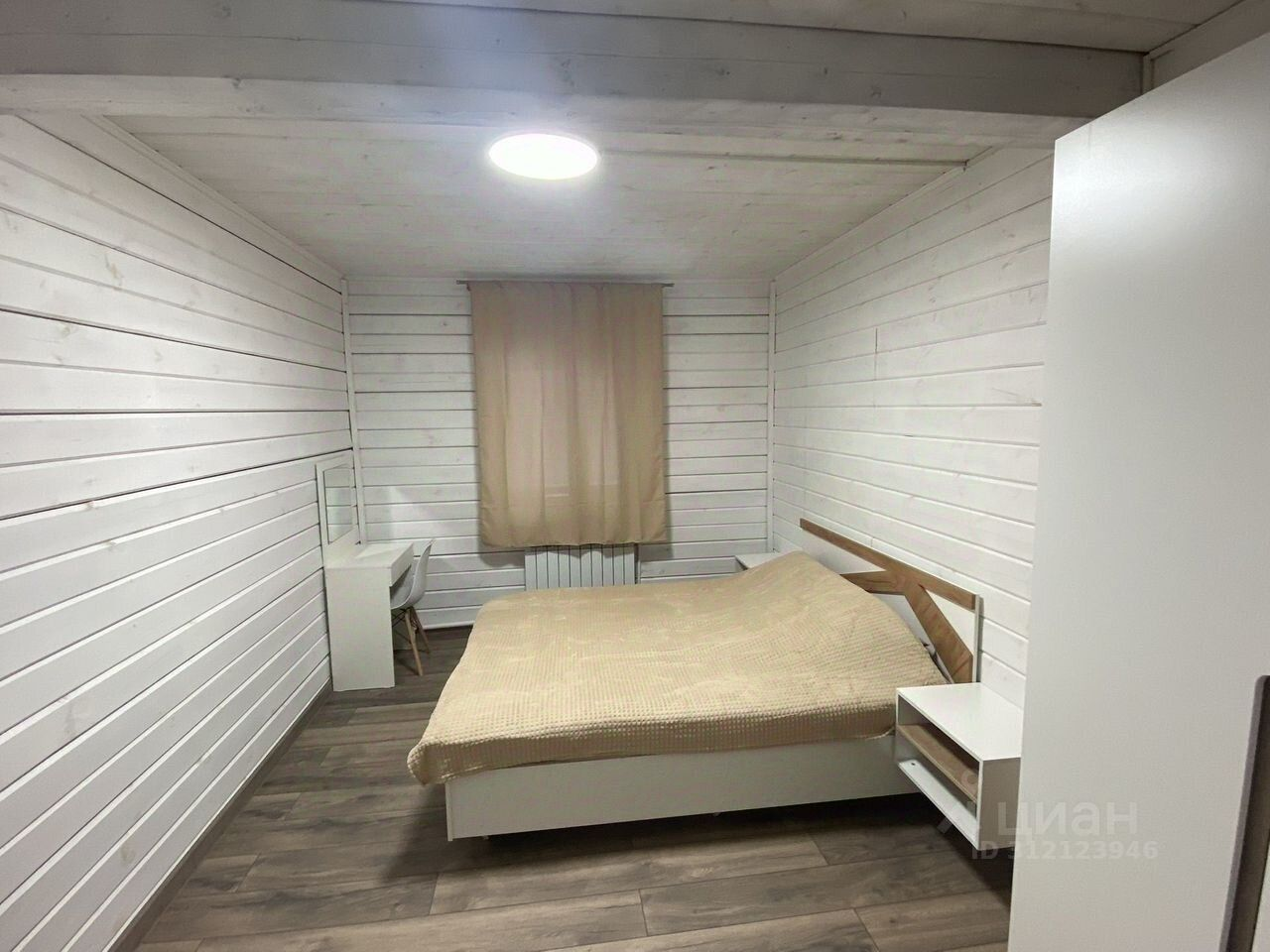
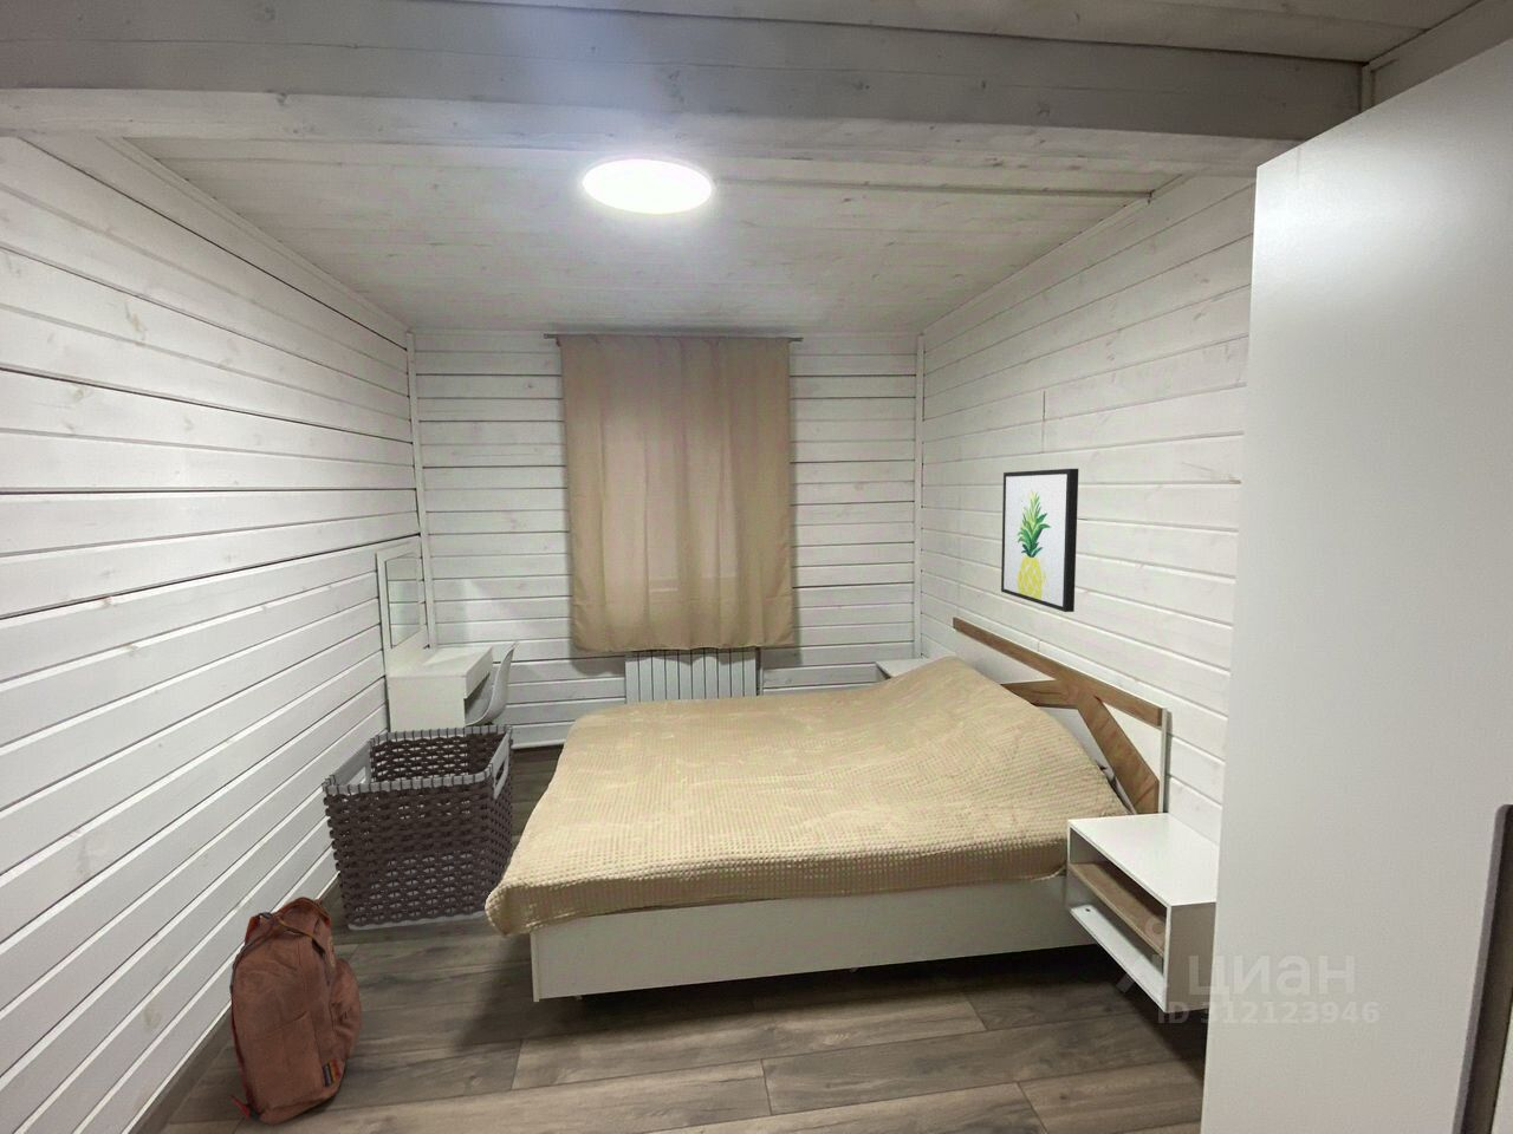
+ backpack [228,896,363,1126]
+ clothes hamper [320,723,515,930]
+ wall art [1000,468,1081,613]
